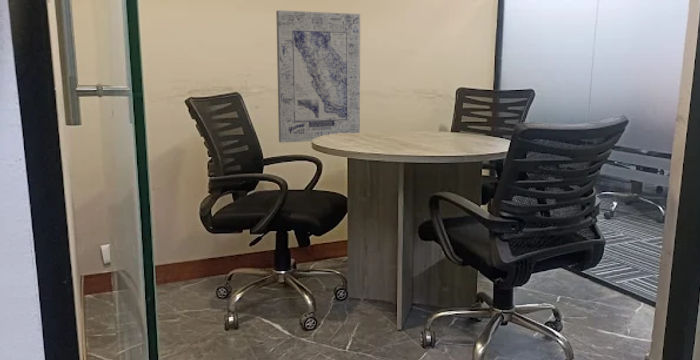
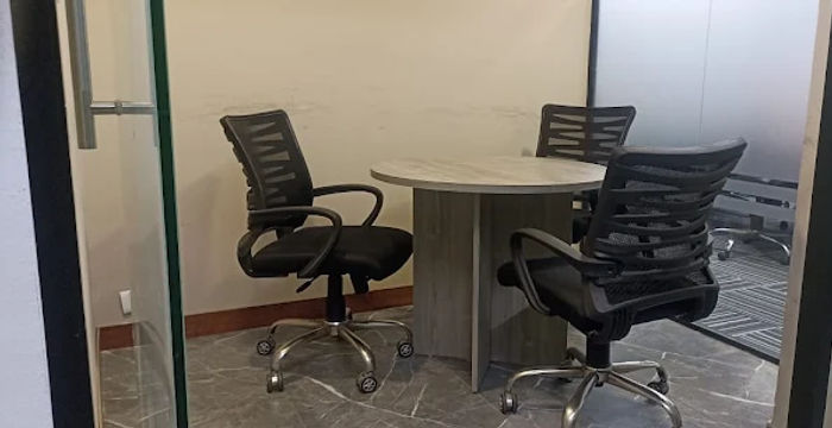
- wall art [275,9,361,144]
